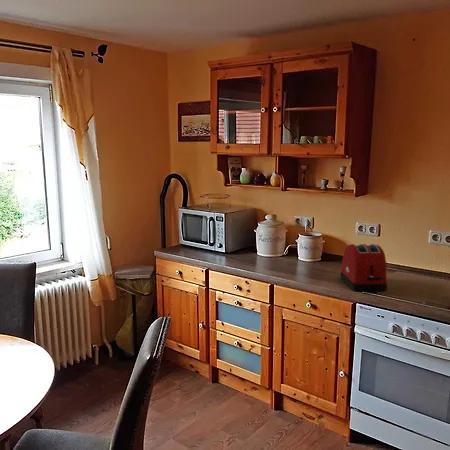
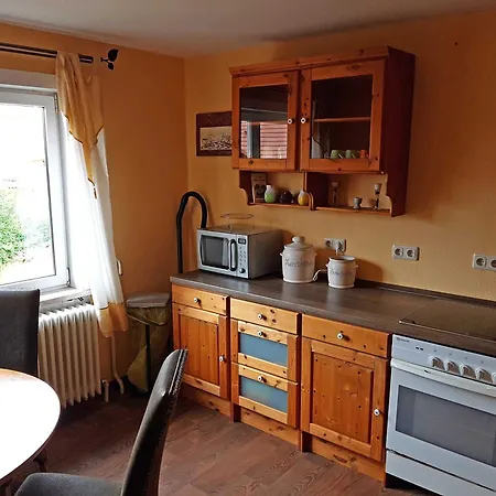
- toaster [339,243,388,292]
